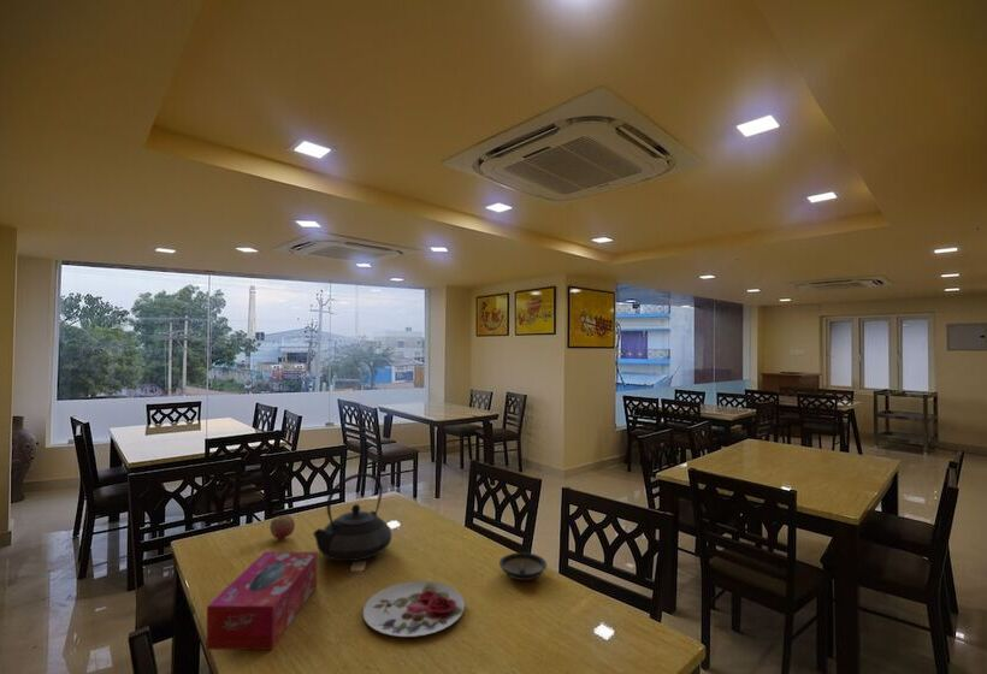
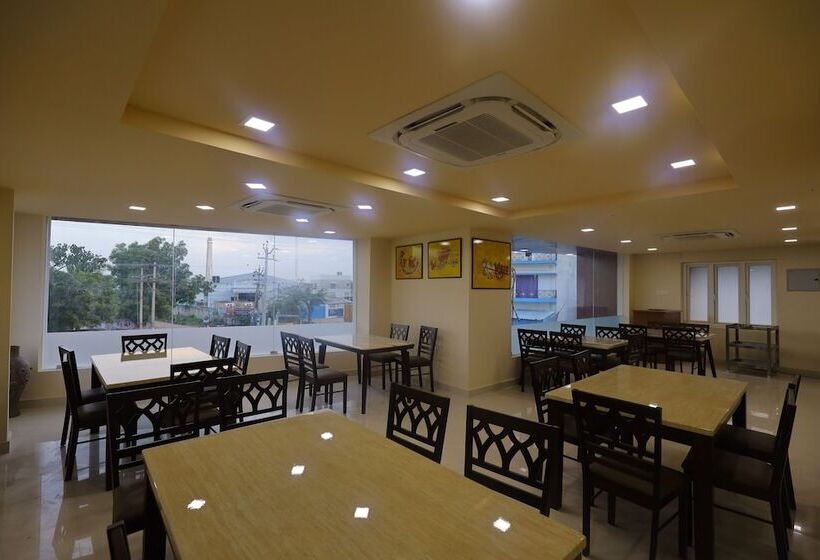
- tissue box [205,550,319,651]
- teapot [312,472,392,562]
- plate [362,580,466,638]
- saucer [498,551,548,581]
- fruit [268,514,296,540]
